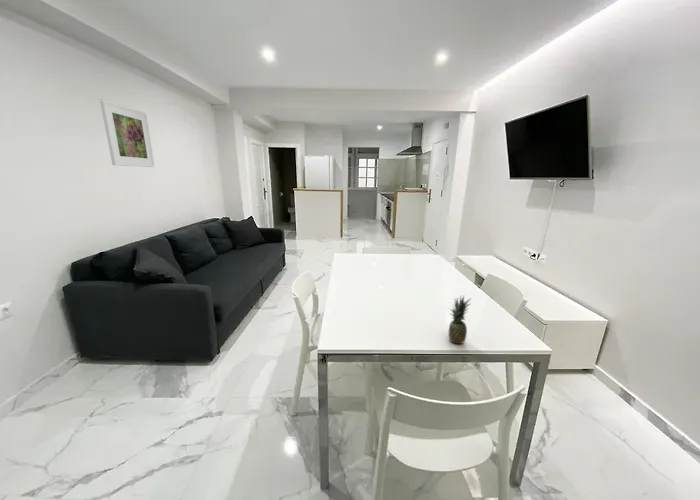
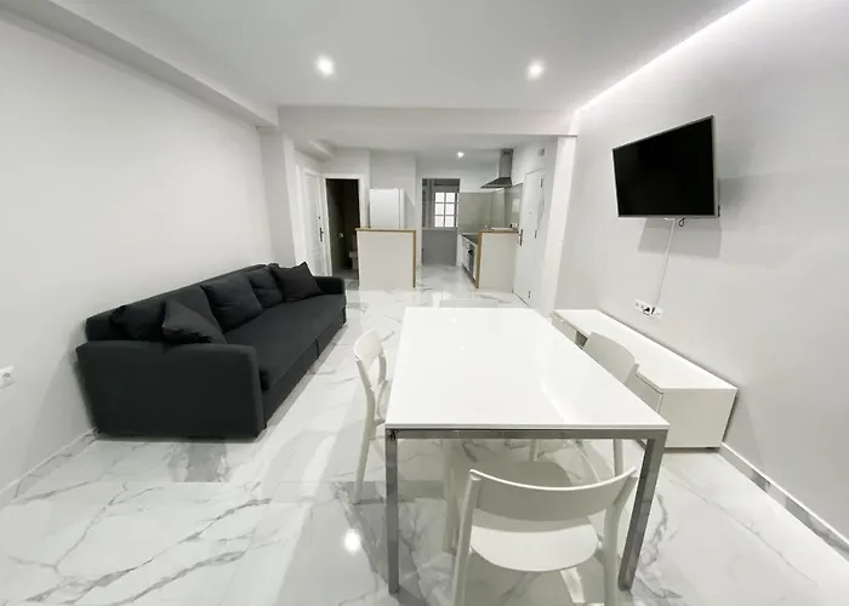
- fruit [447,295,473,345]
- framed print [99,98,156,168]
